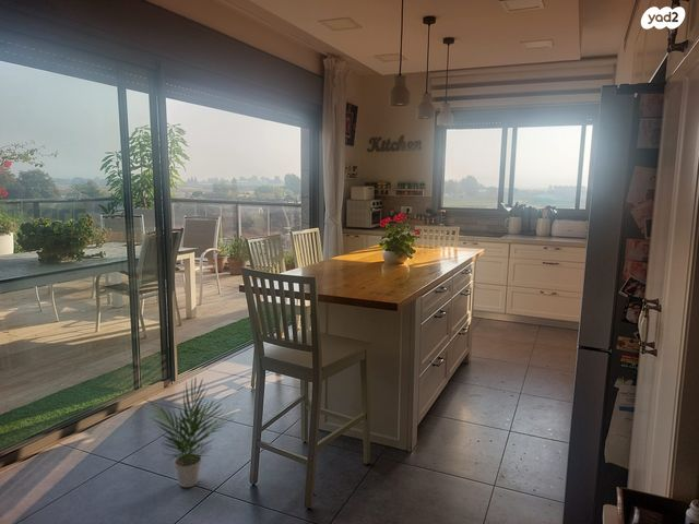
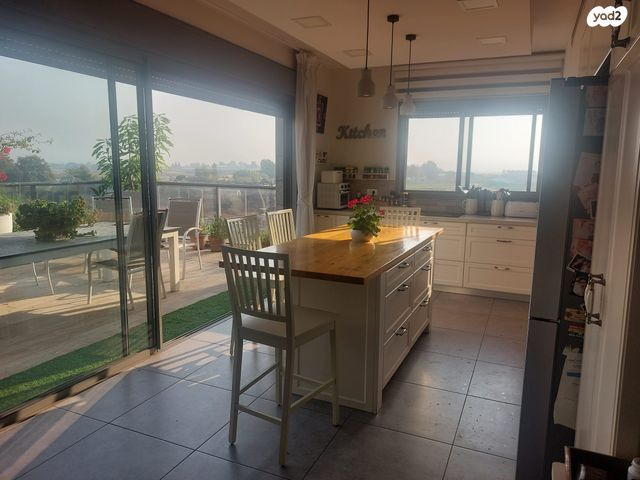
- potted plant [142,377,236,489]
